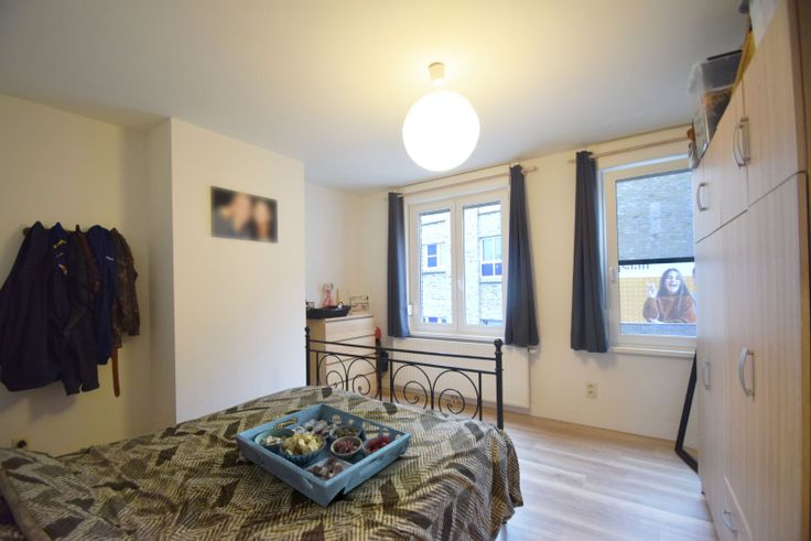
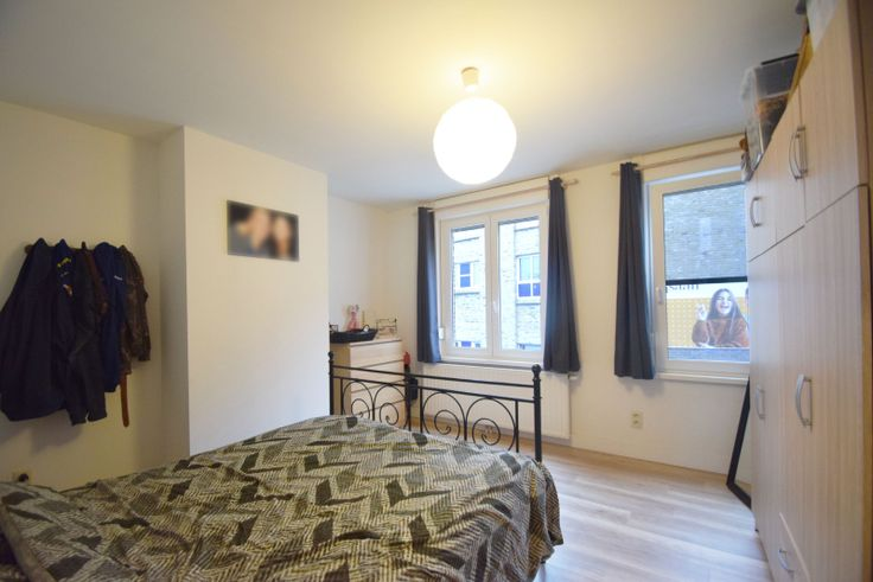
- serving tray [234,402,413,508]
